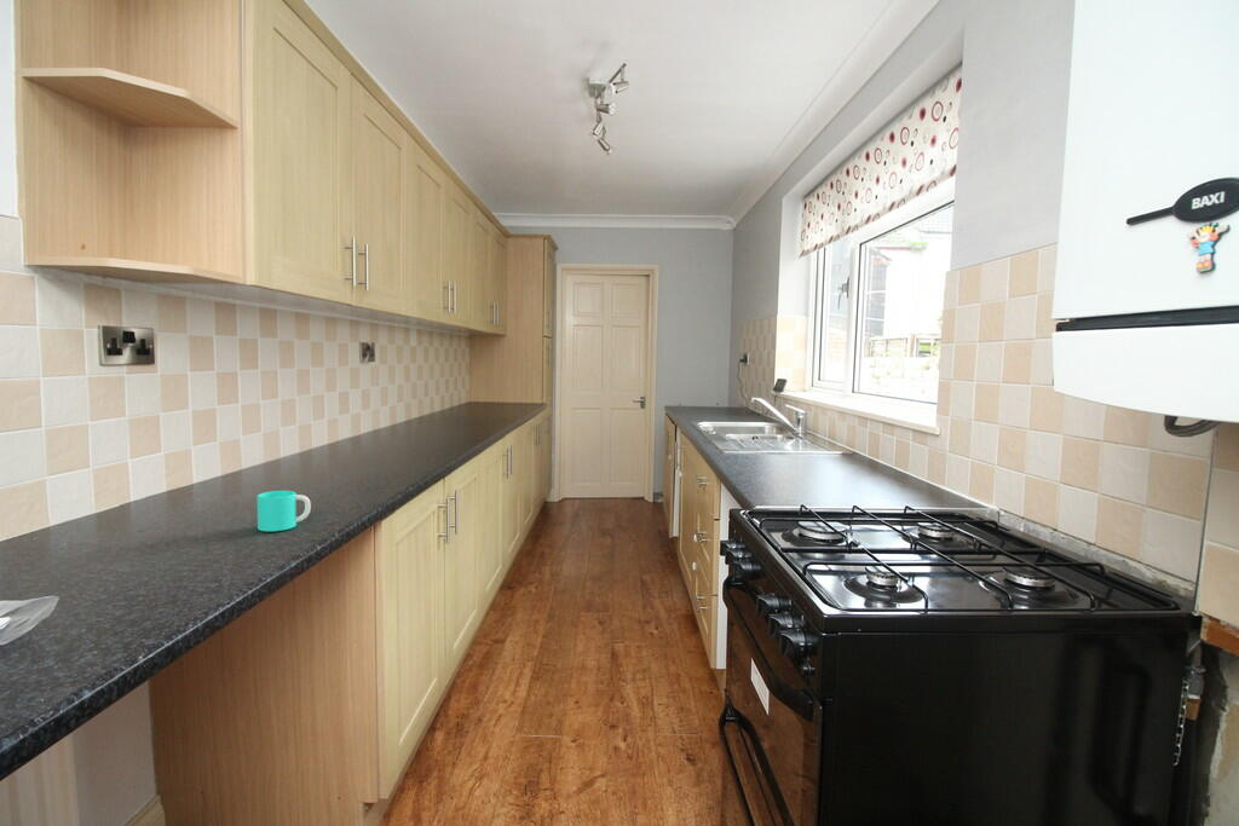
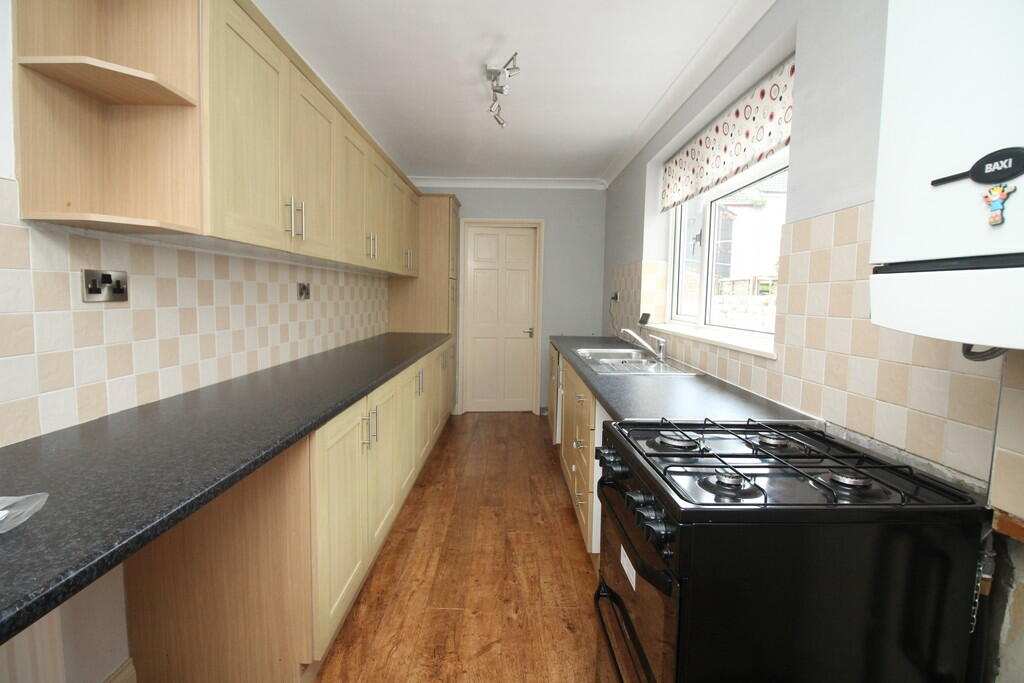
- cup [257,490,312,532]
